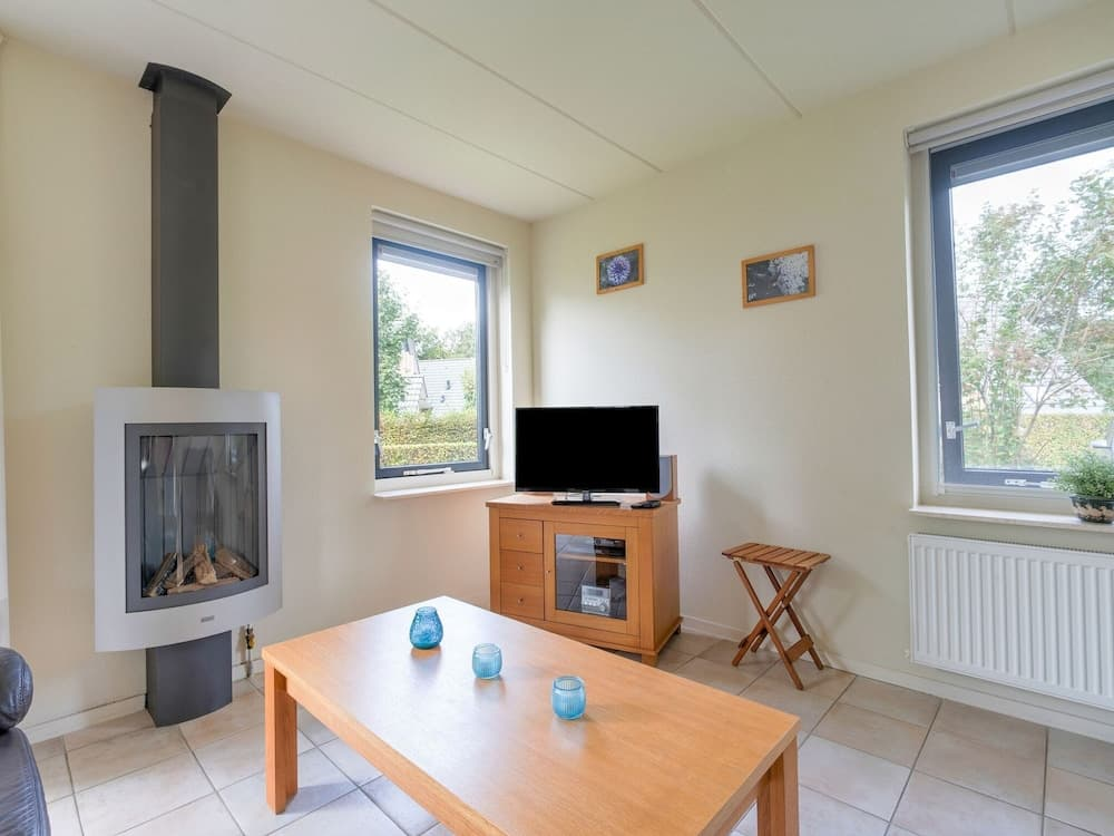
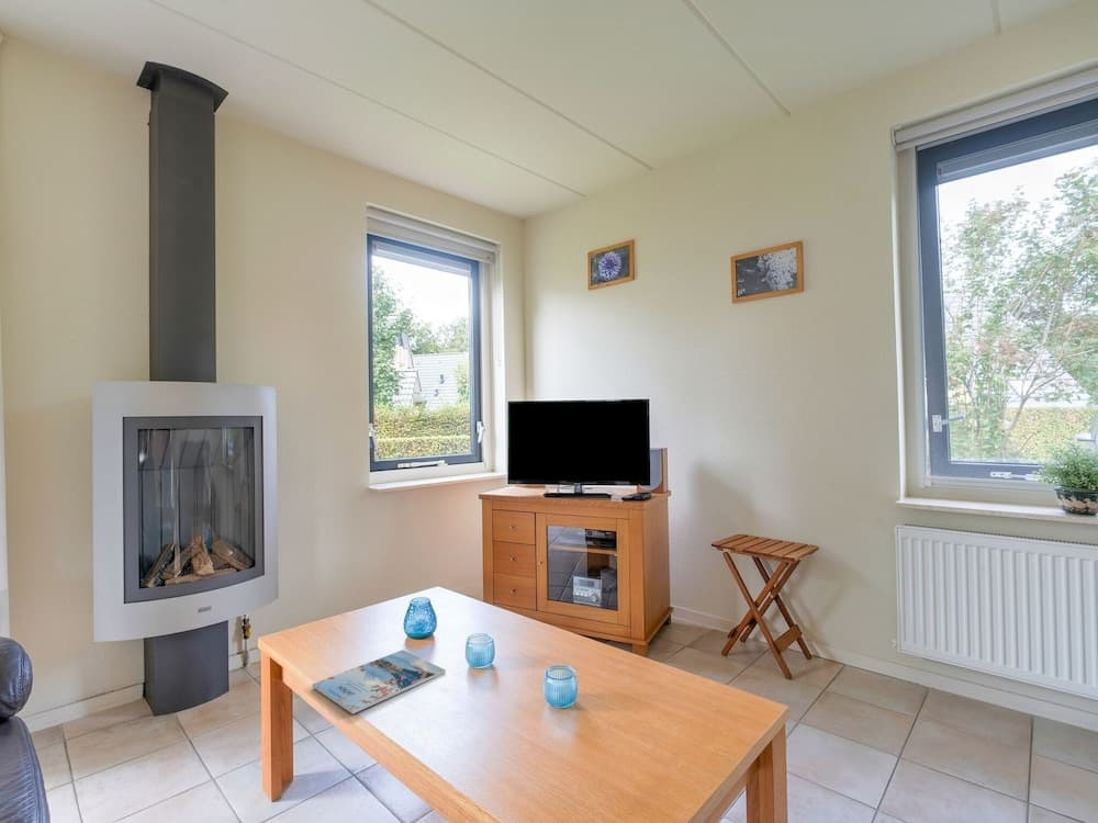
+ magazine [311,649,447,715]
